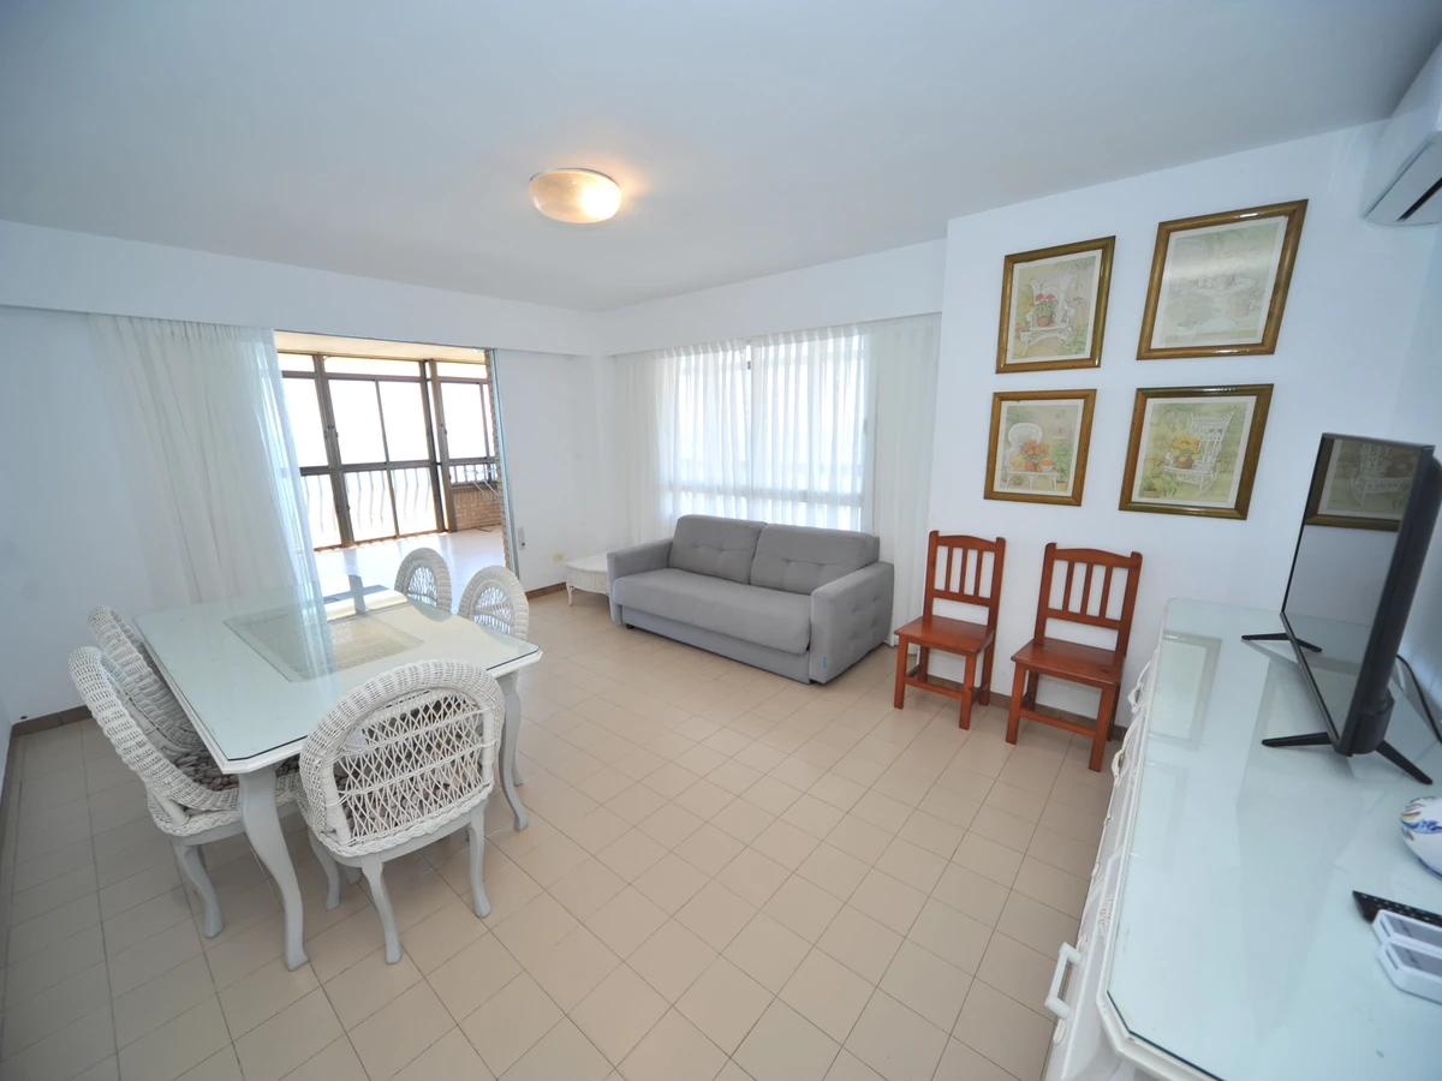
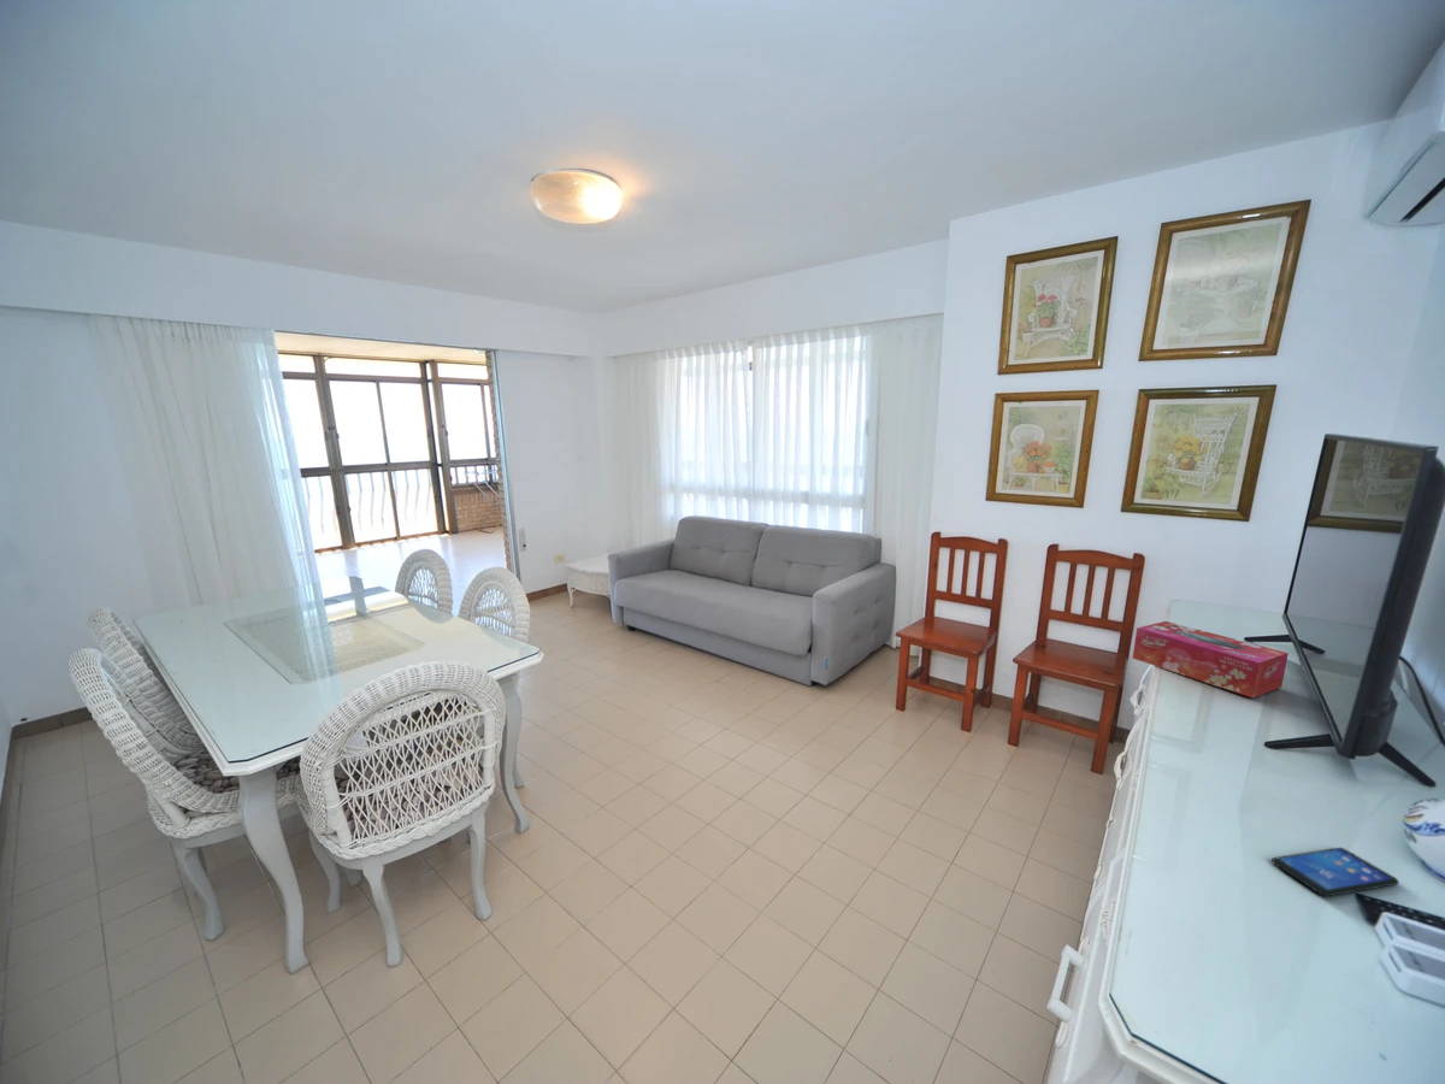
+ tissue box [1132,620,1290,699]
+ smartphone [1270,847,1400,897]
